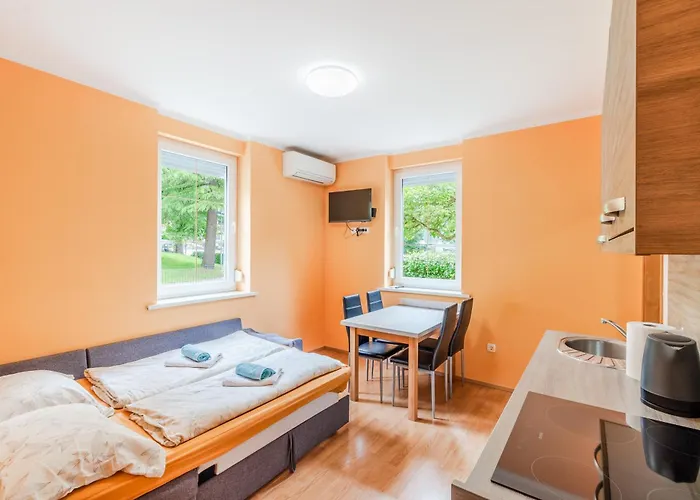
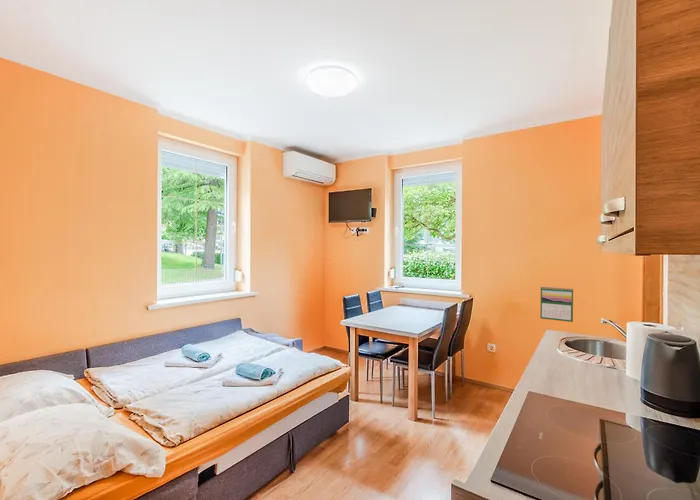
+ calendar [539,285,574,323]
